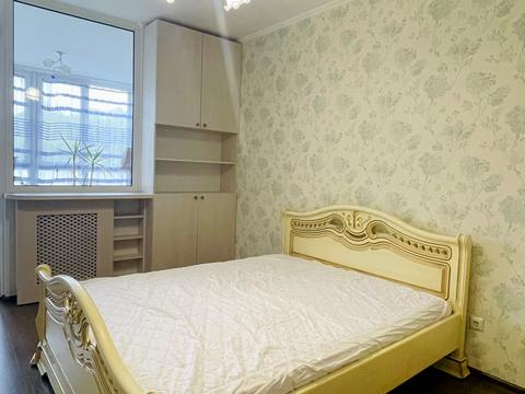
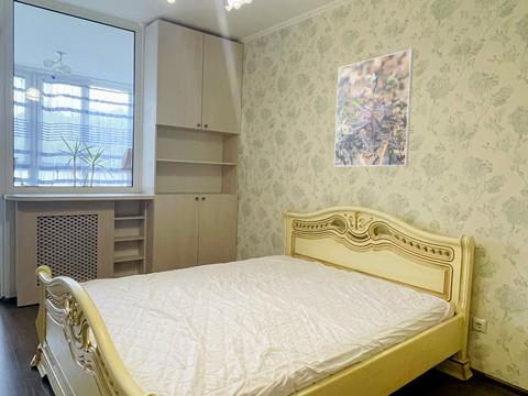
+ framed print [333,47,415,167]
